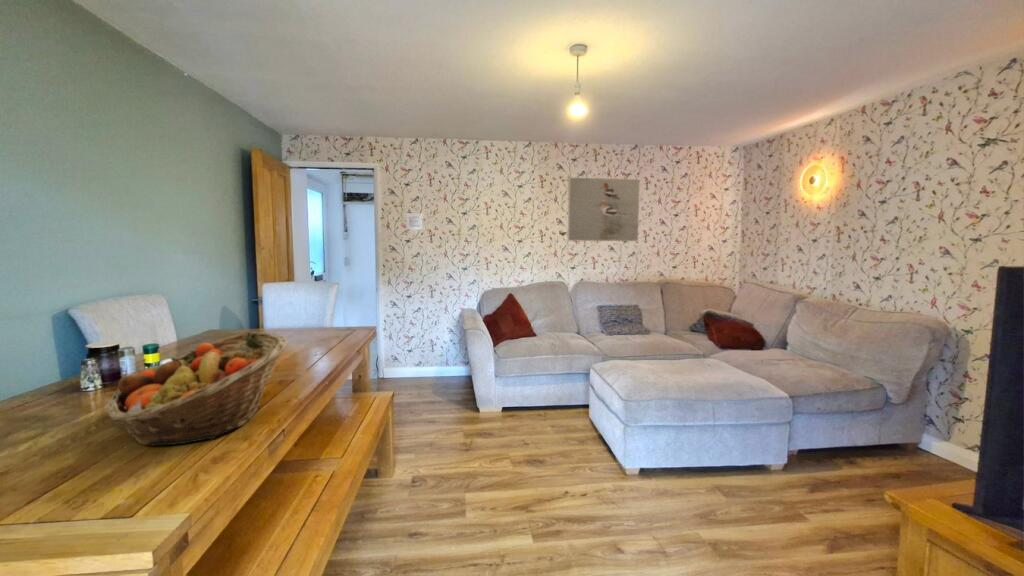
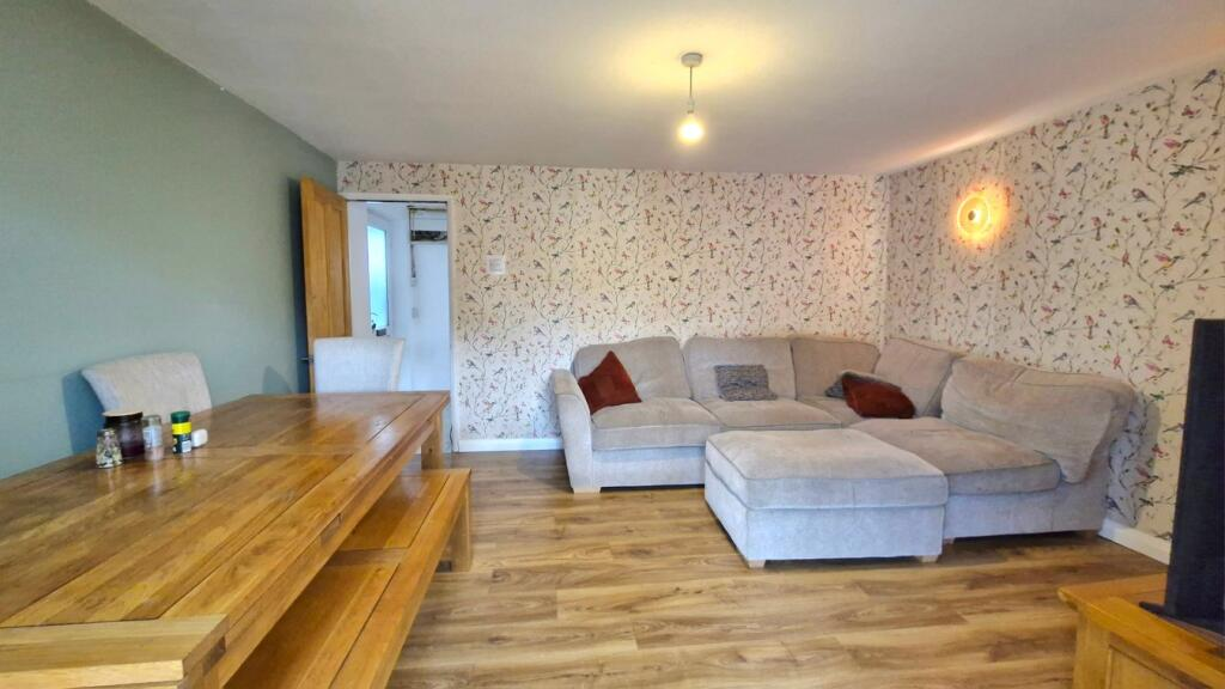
- fruit basket [106,331,288,447]
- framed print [567,176,641,242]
